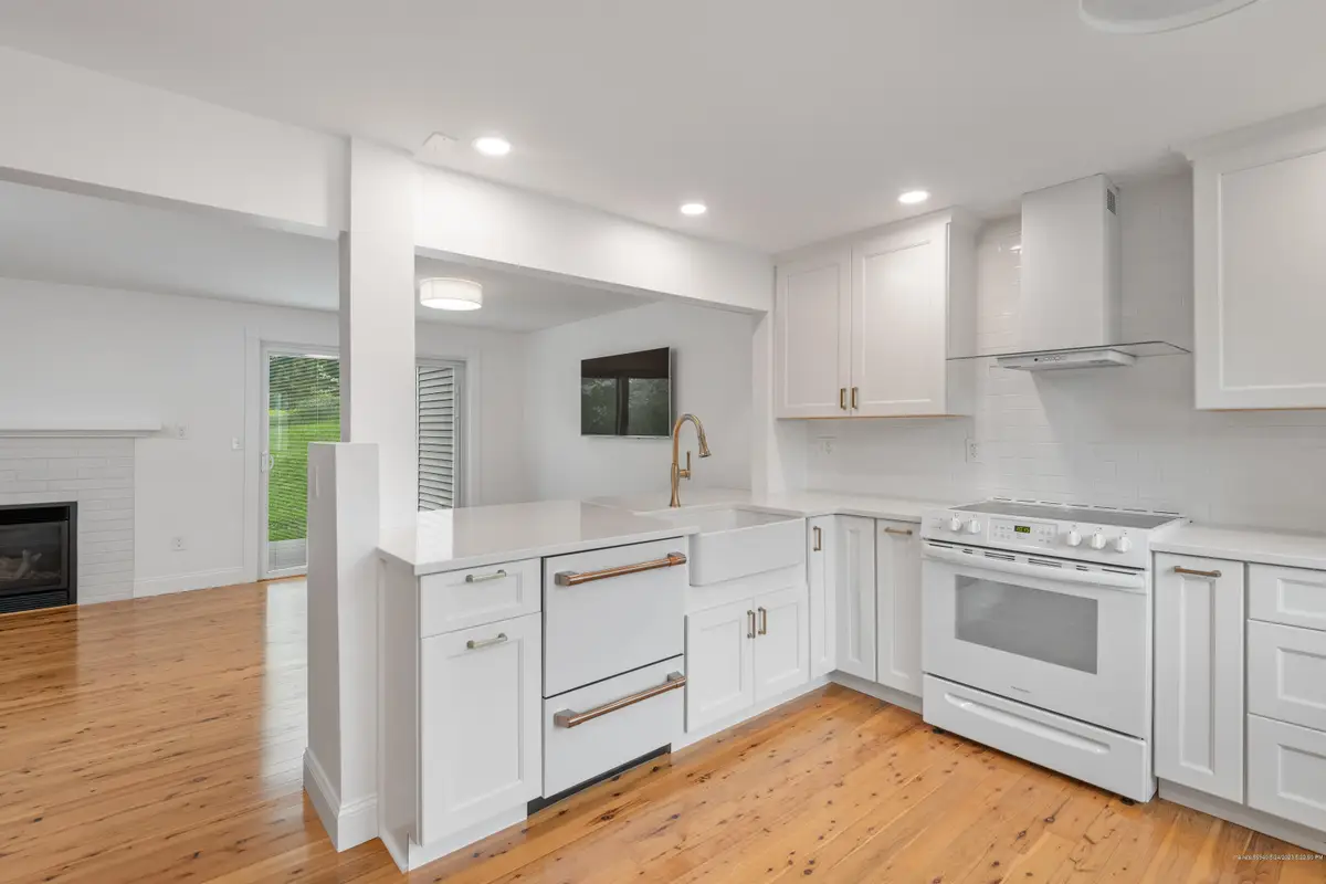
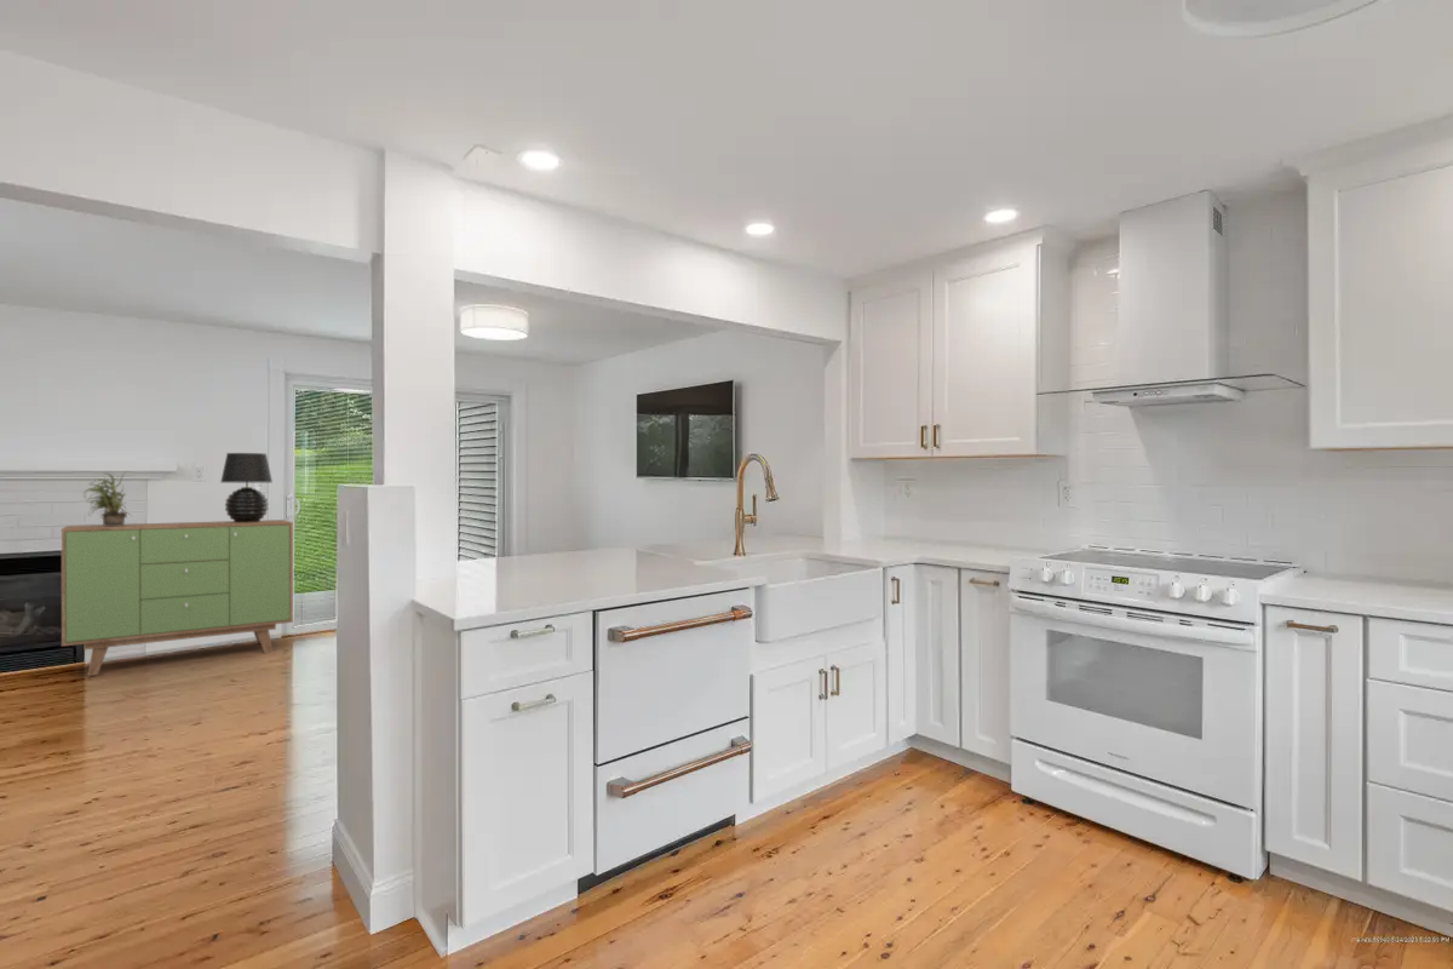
+ sideboard [61,518,294,677]
+ potted plant [82,470,133,526]
+ table lamp [219,452,274,522]
